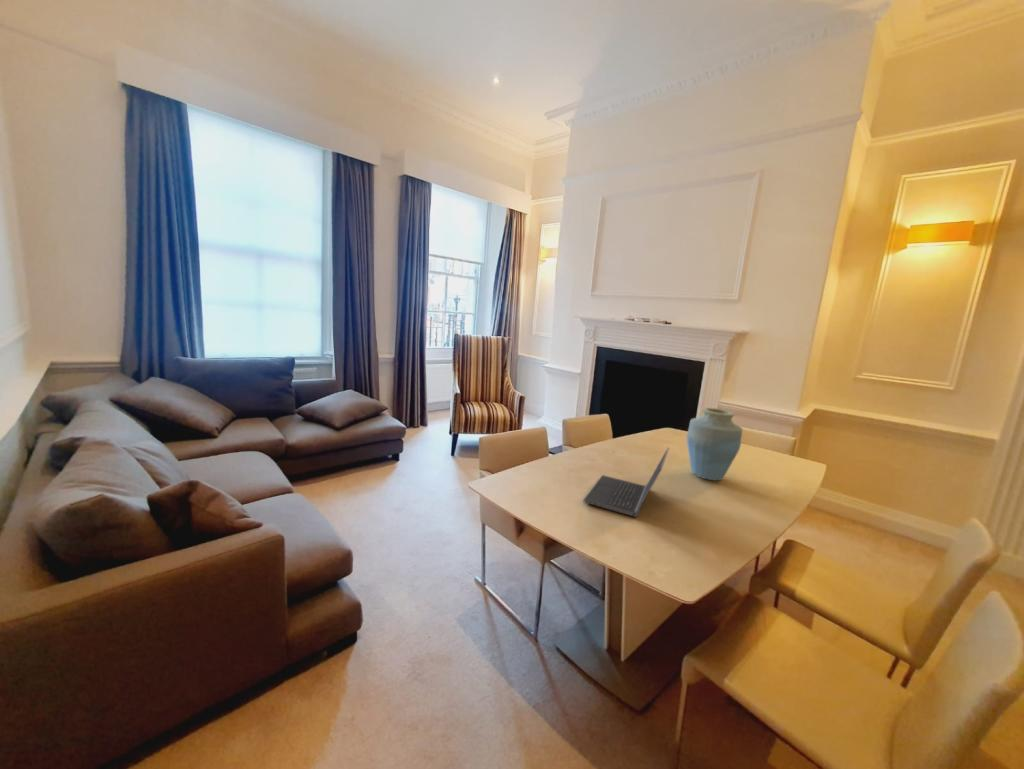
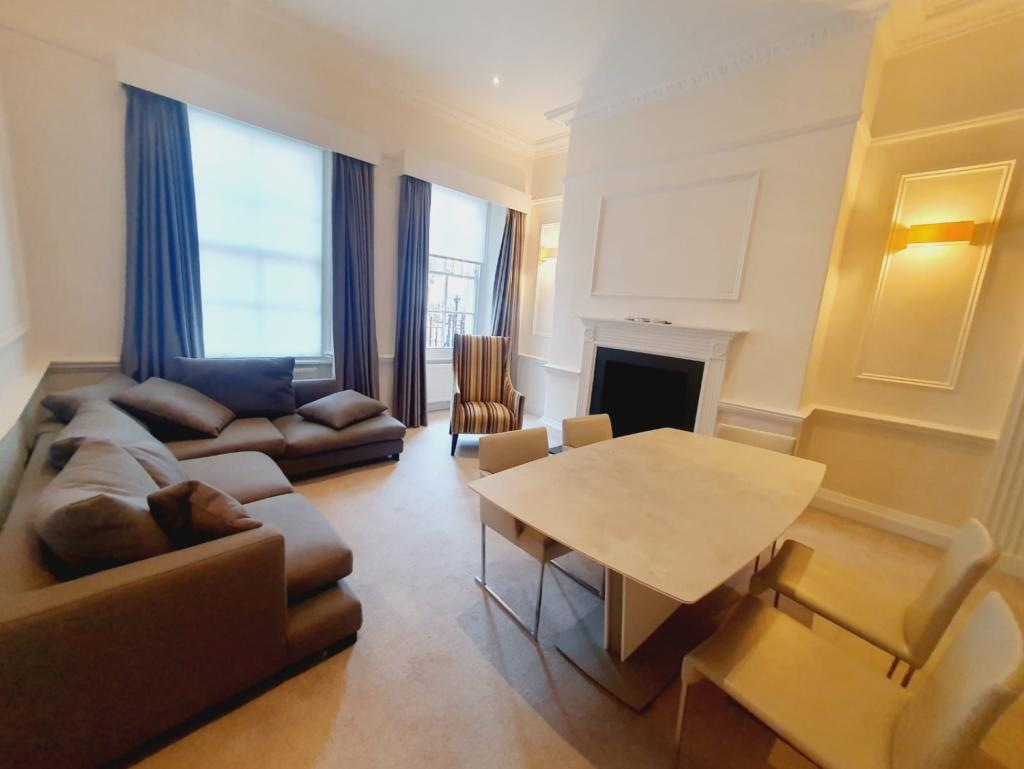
- laptop computer [582,446,670,518]
- vase [686,407,744,481]
